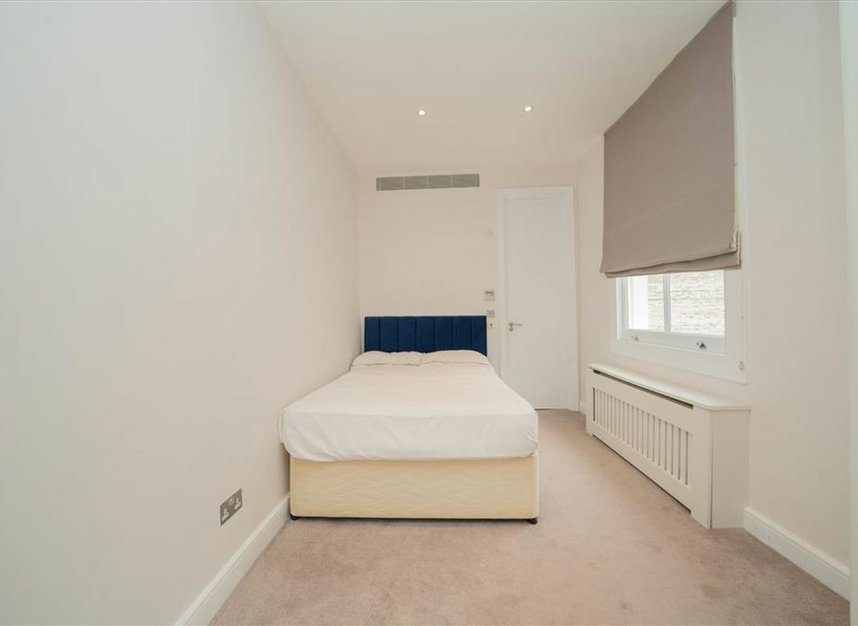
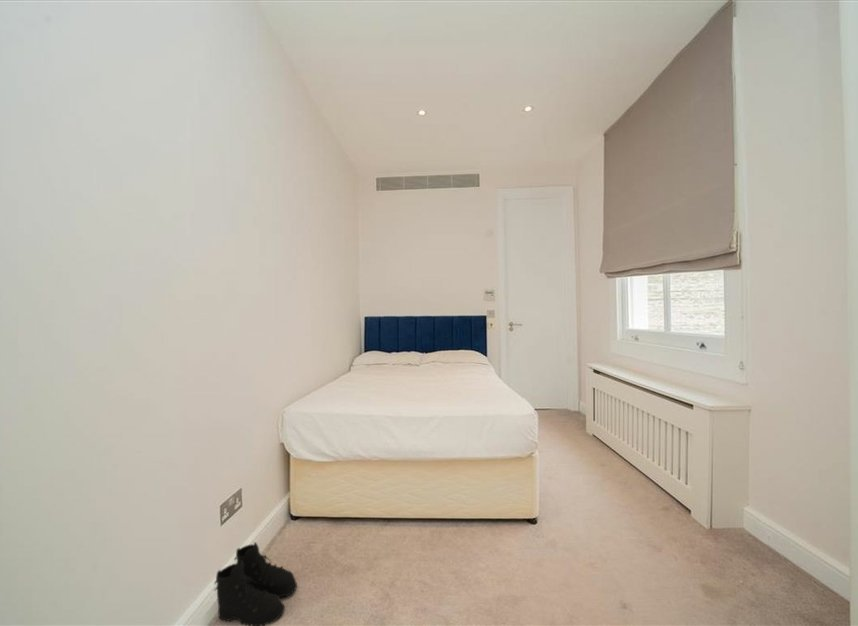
+ boots [213,541,298,626]
